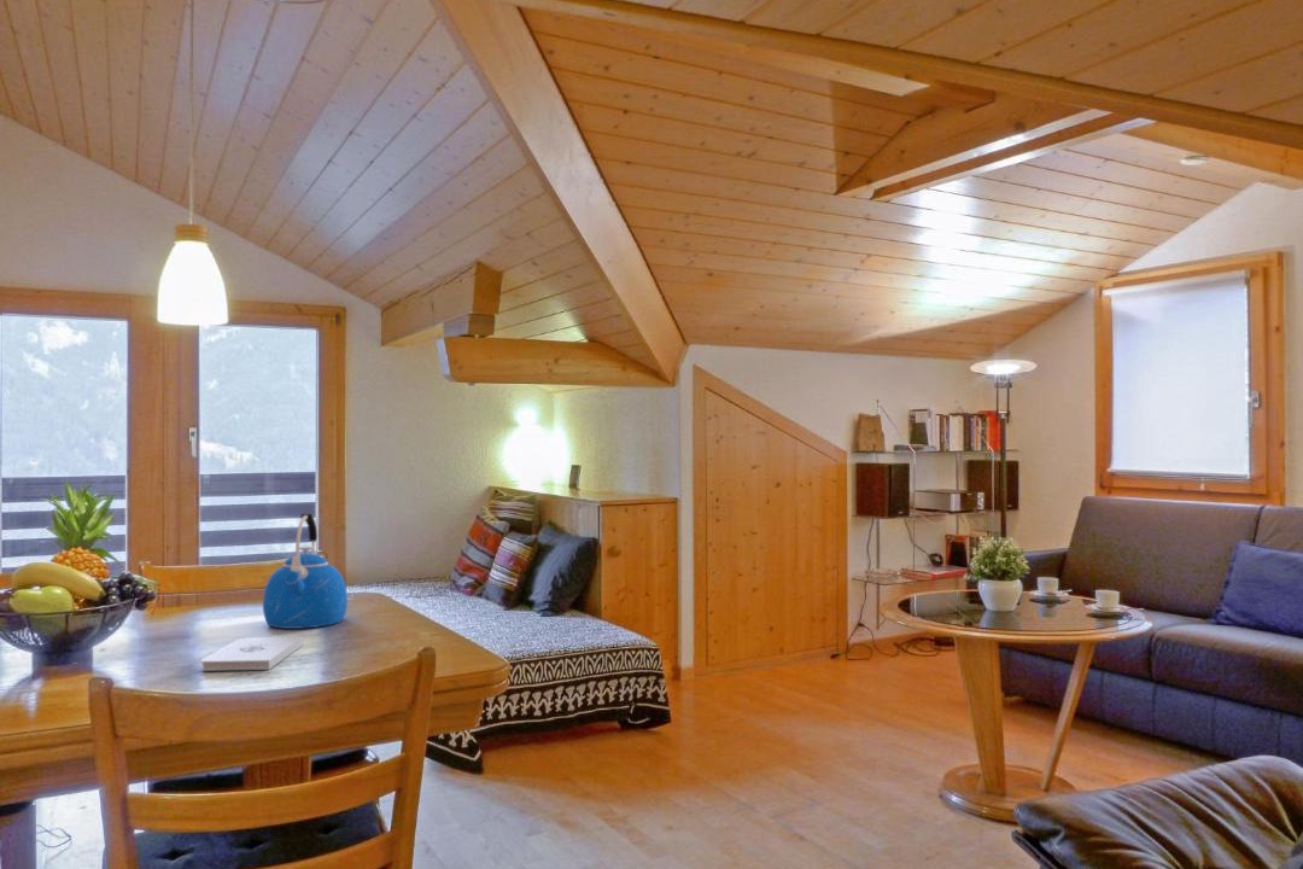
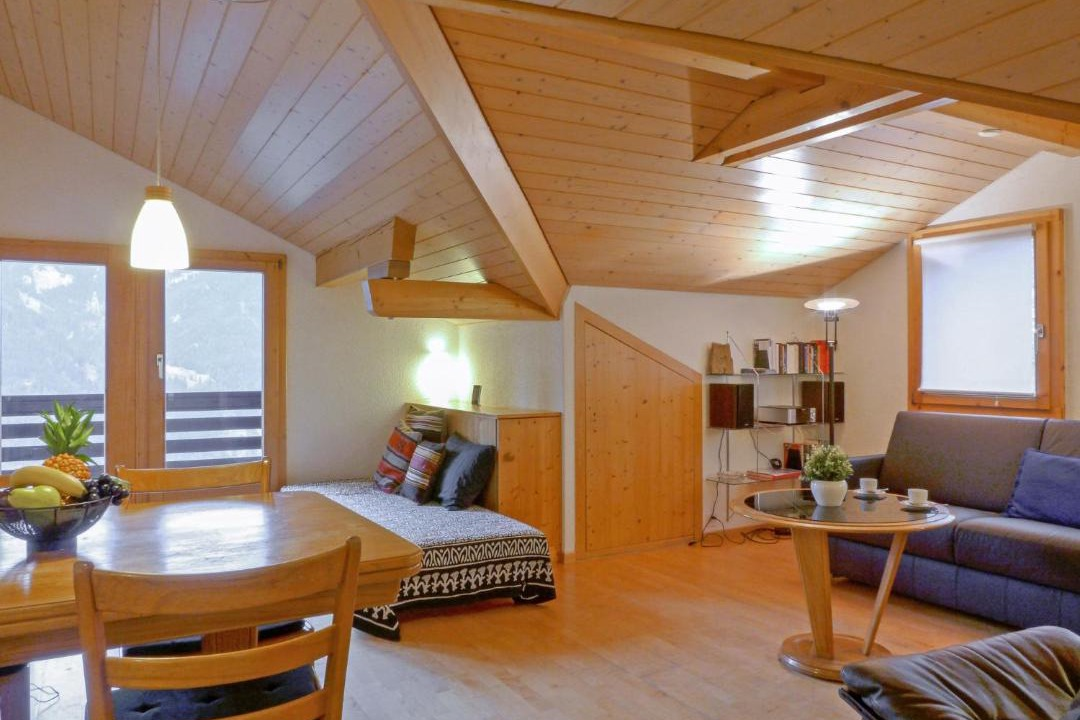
- notepad [200,636,304,672]
- kettle [262,513,349,630]
